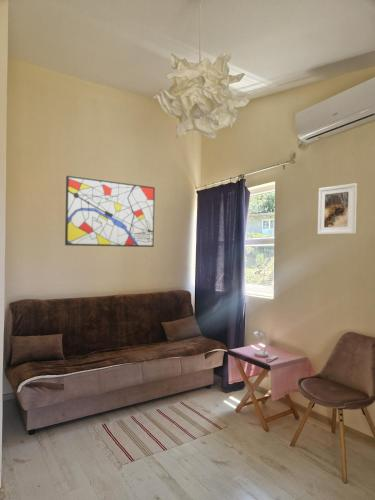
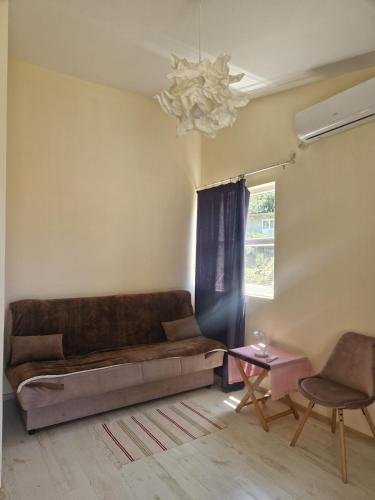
- wall art [64,175,156,248]
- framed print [317,182,358,235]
